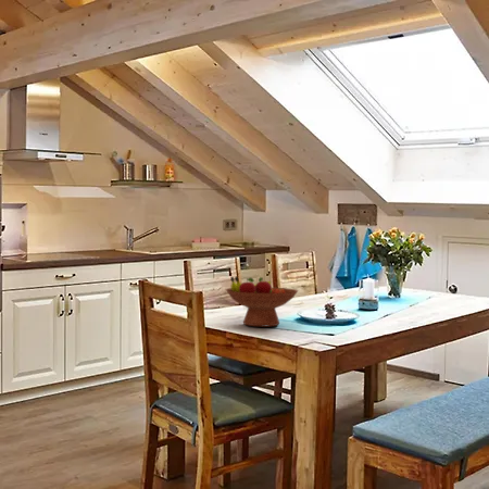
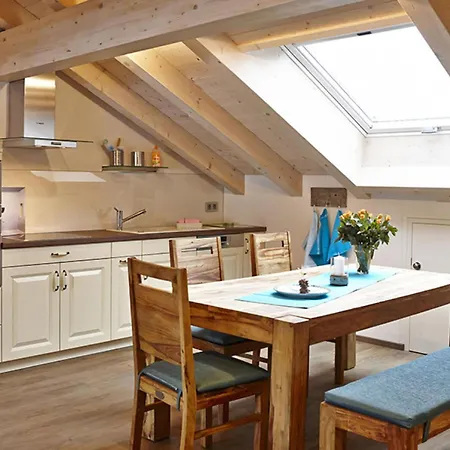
- fruit bowl [225,275,299,328]
